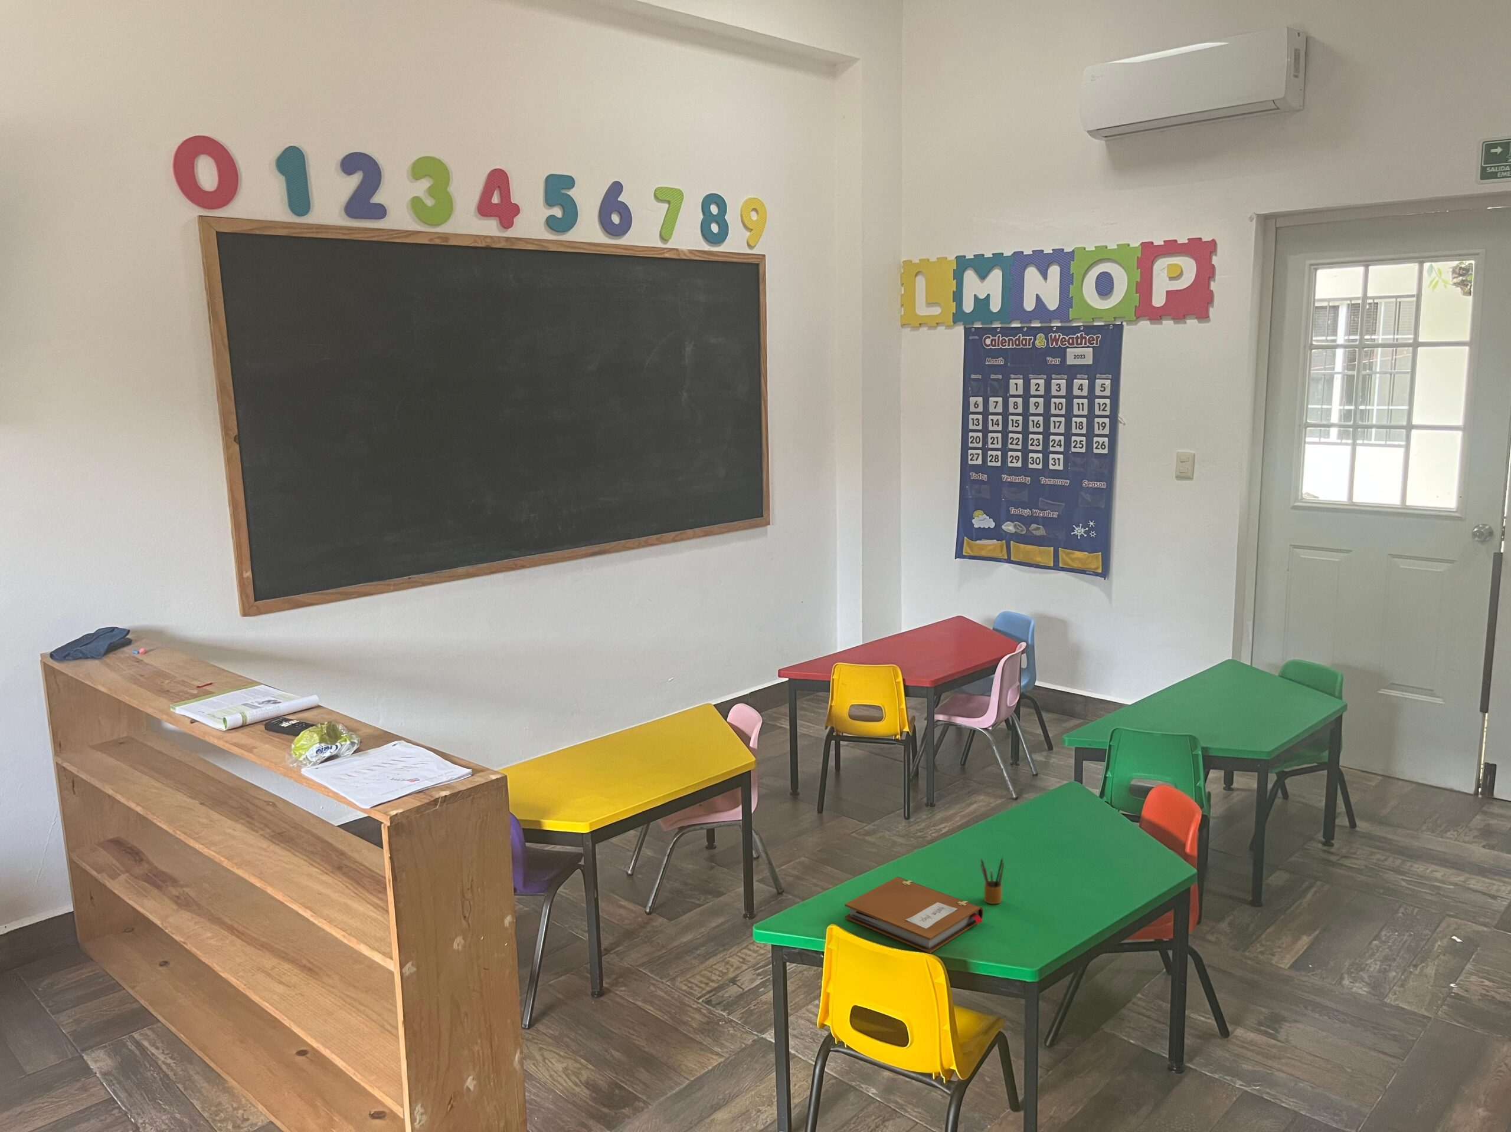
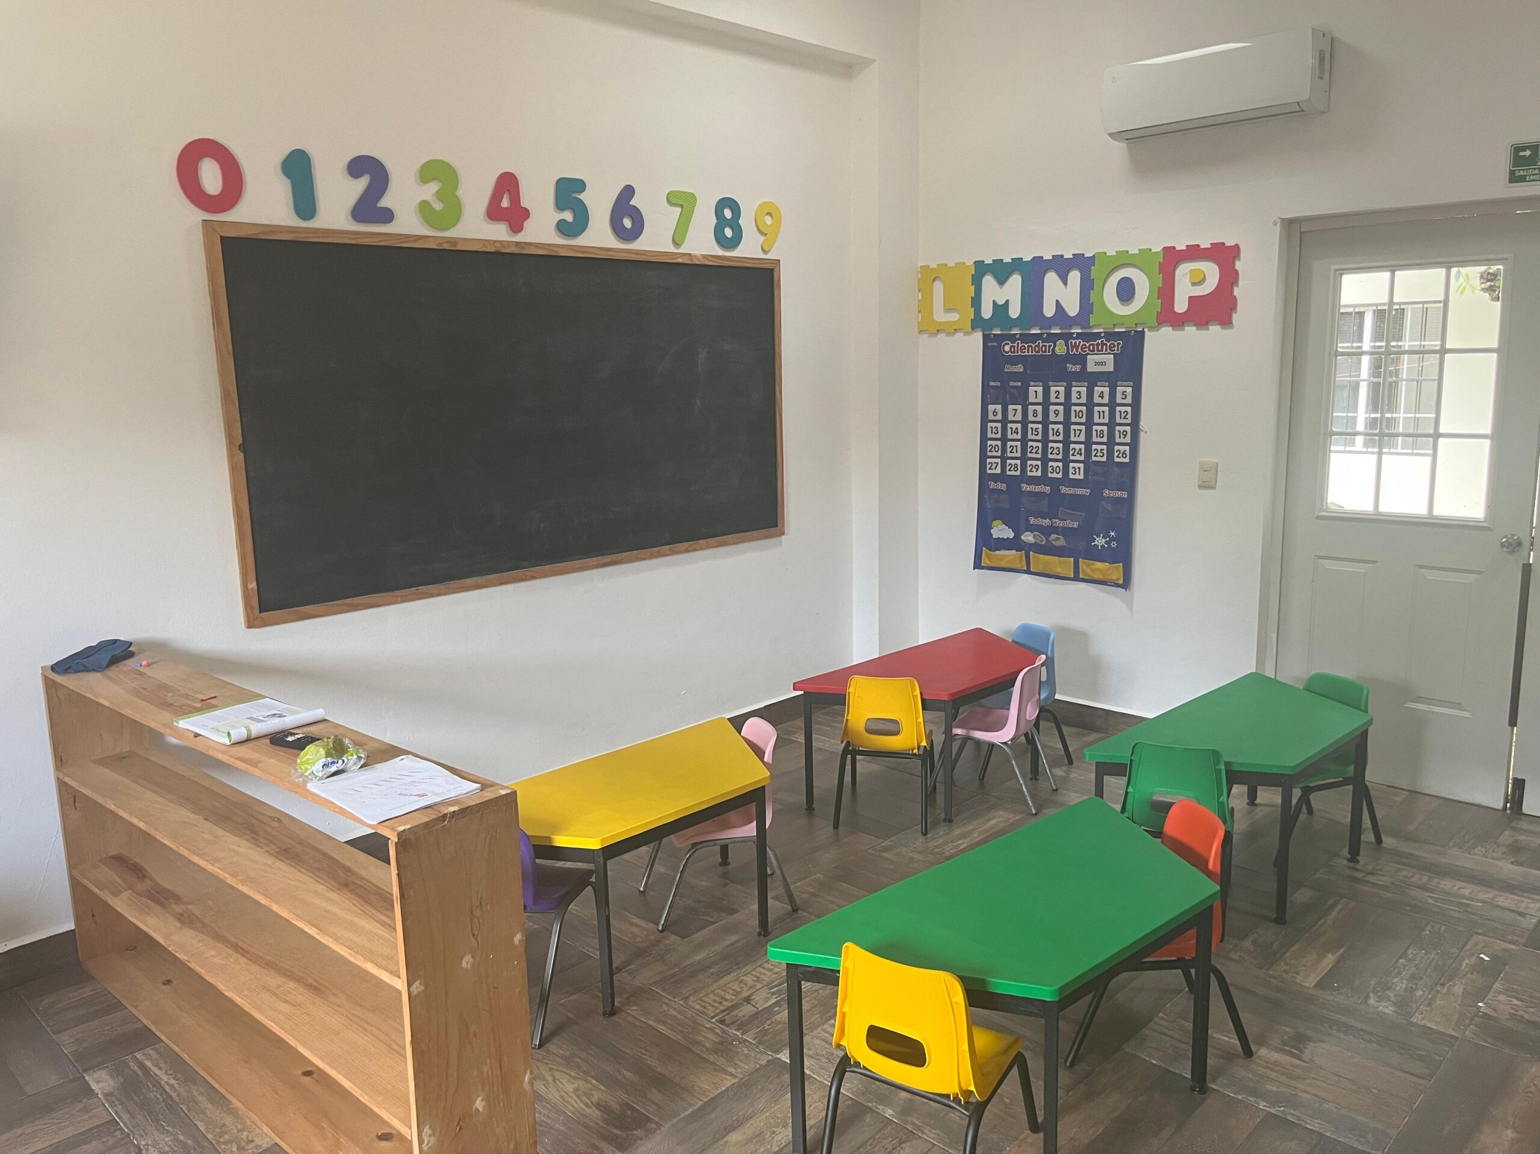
- pencil box [980,856,1004,905]
- notebook [844,876,984,954]
